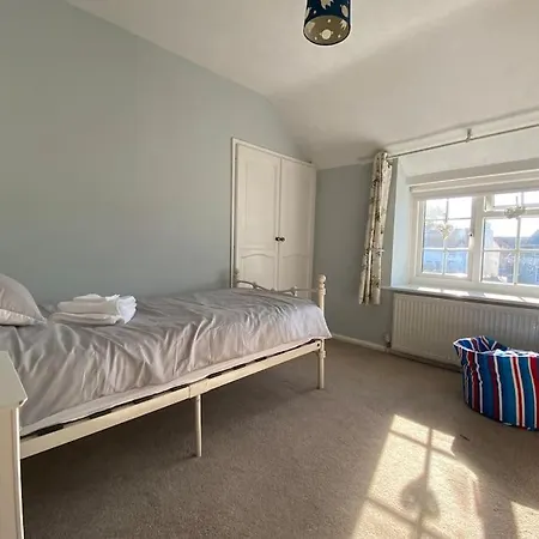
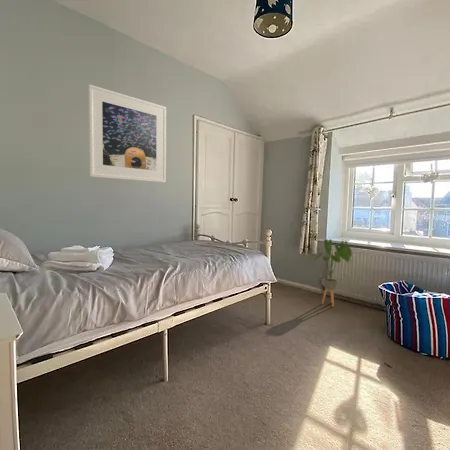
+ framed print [87,83,167,183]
+ house plant [311,238,354,308]
